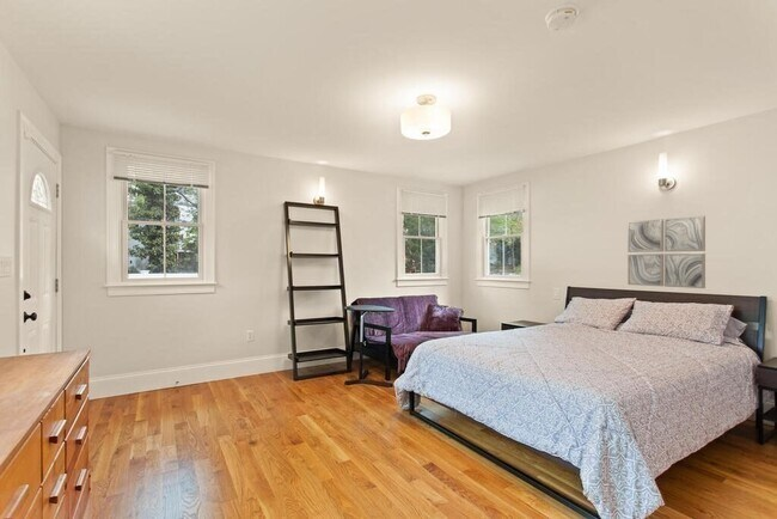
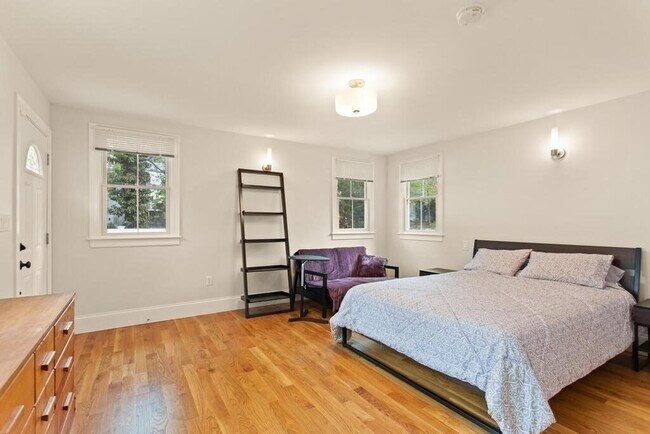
- wall art [626,215,706,289]
